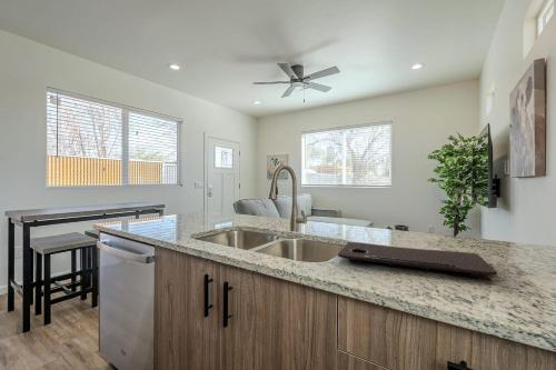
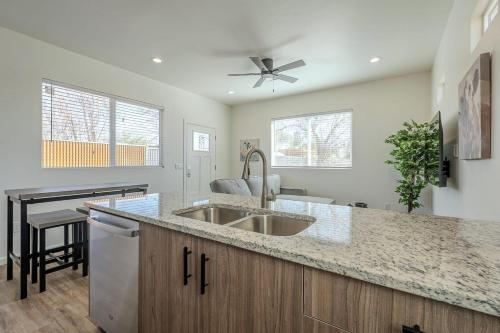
- cutting board [337,241,498,279]
